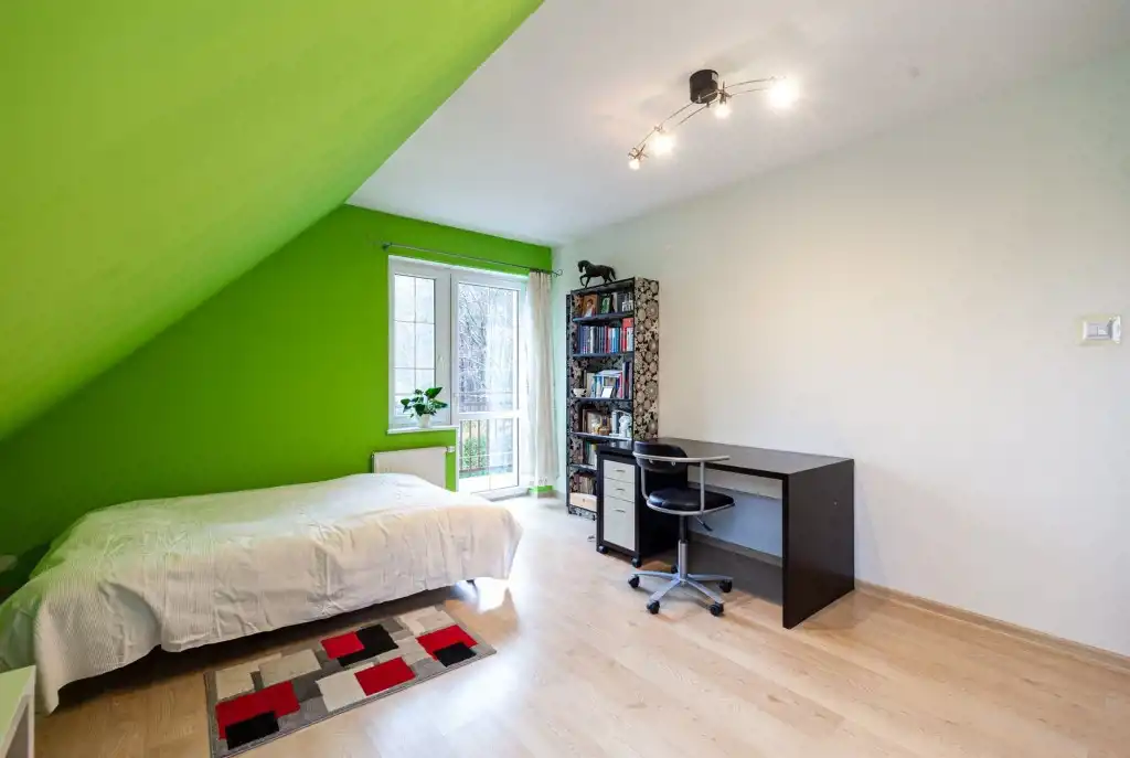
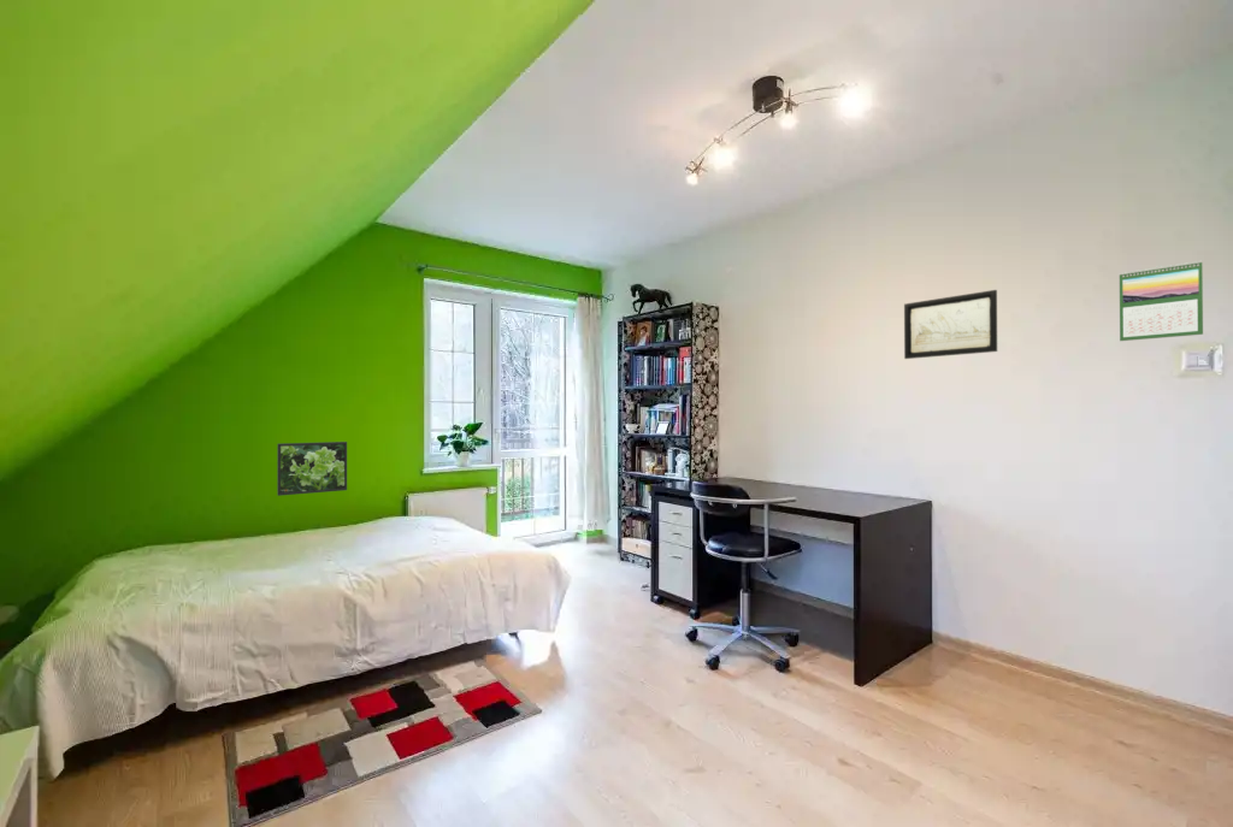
+ wall art [903,289,998,360]
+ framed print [276,441,348,497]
+ calendar [1119,260,1204,342]
